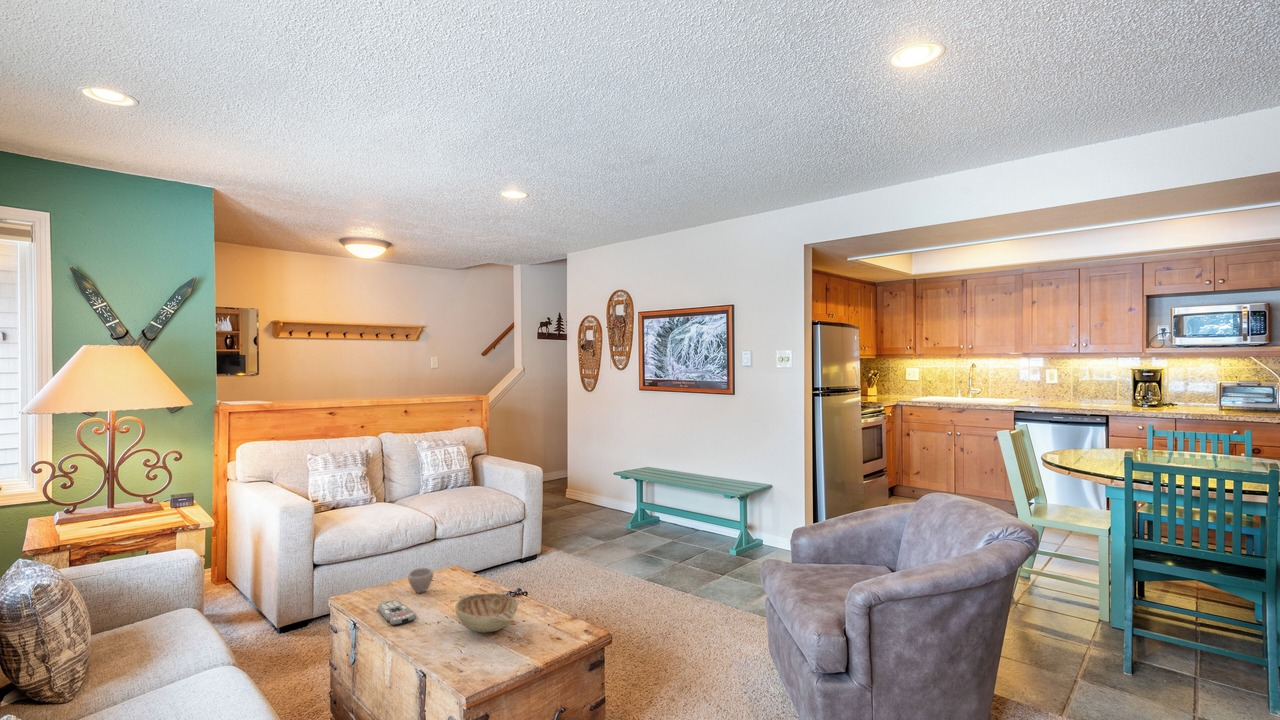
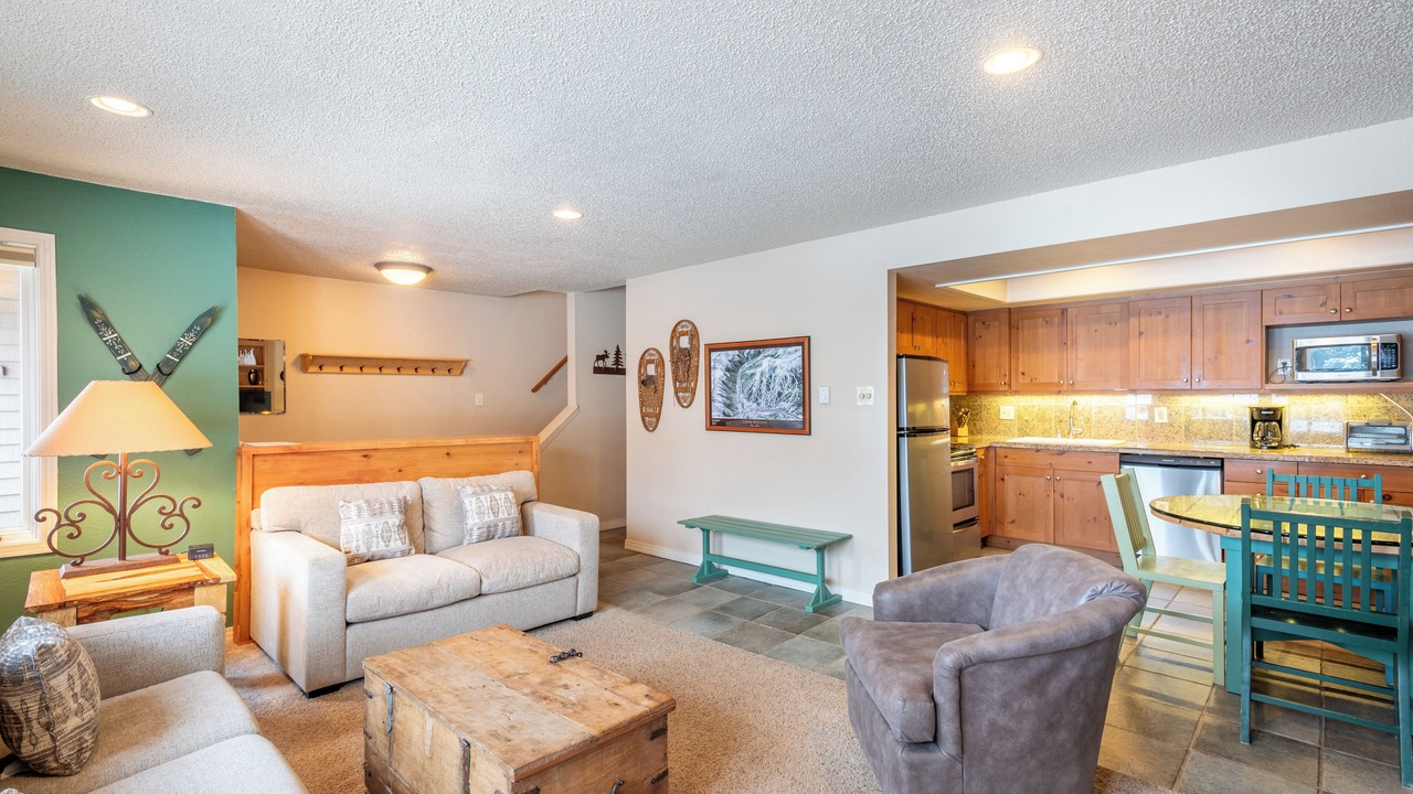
- remote control [377,599,417,627]
- cup [407,567,434,594]
- decorative bowl [454,592,519,634]
